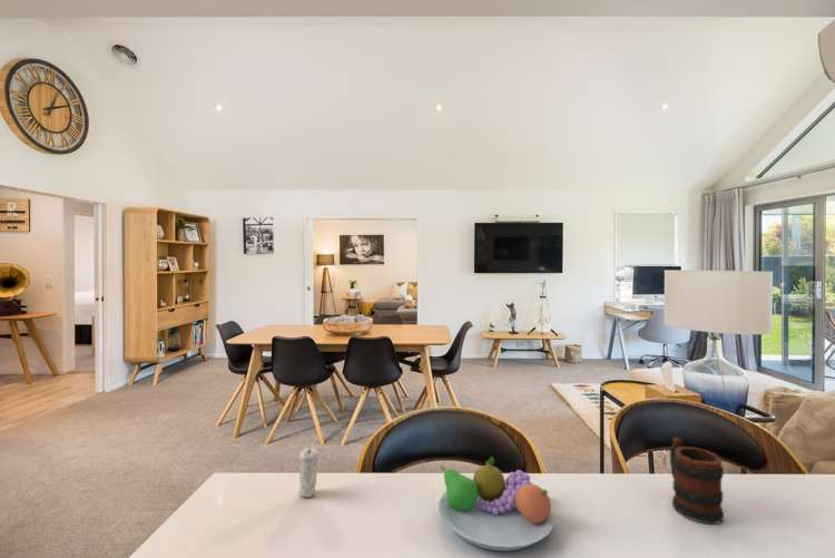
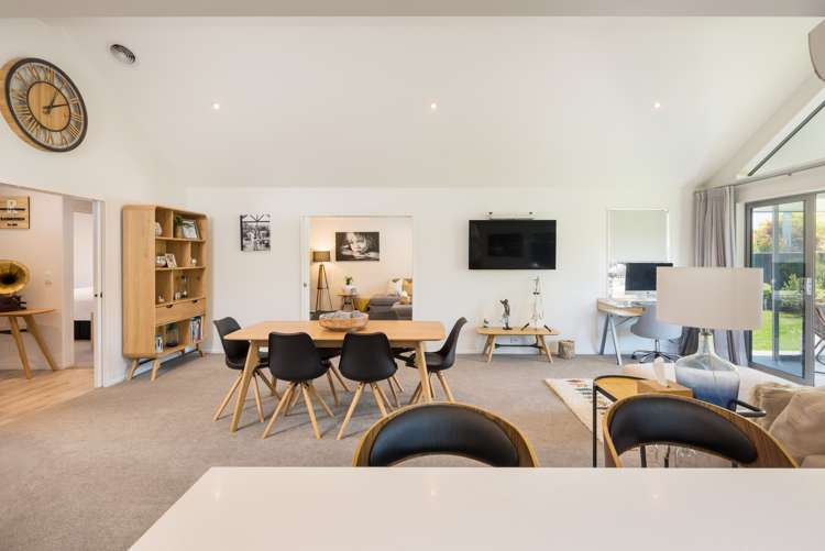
- fruit bowl [438,456,556,552]
- candle [297,447,321,498]
- mug [669,437,725,525]
